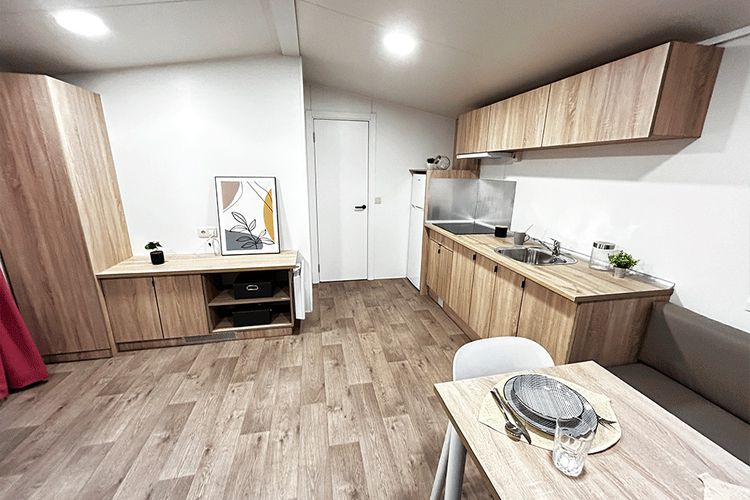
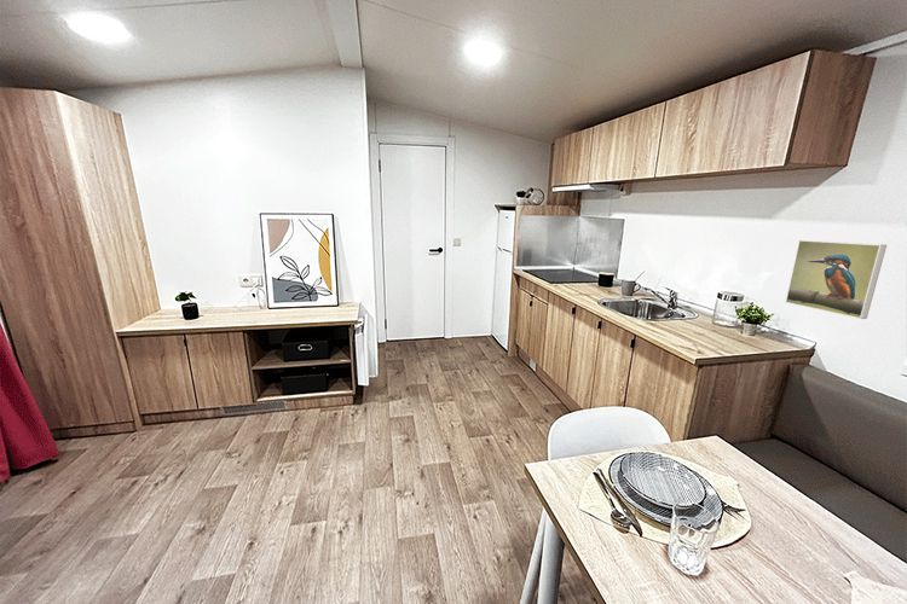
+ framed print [784,239,888,320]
